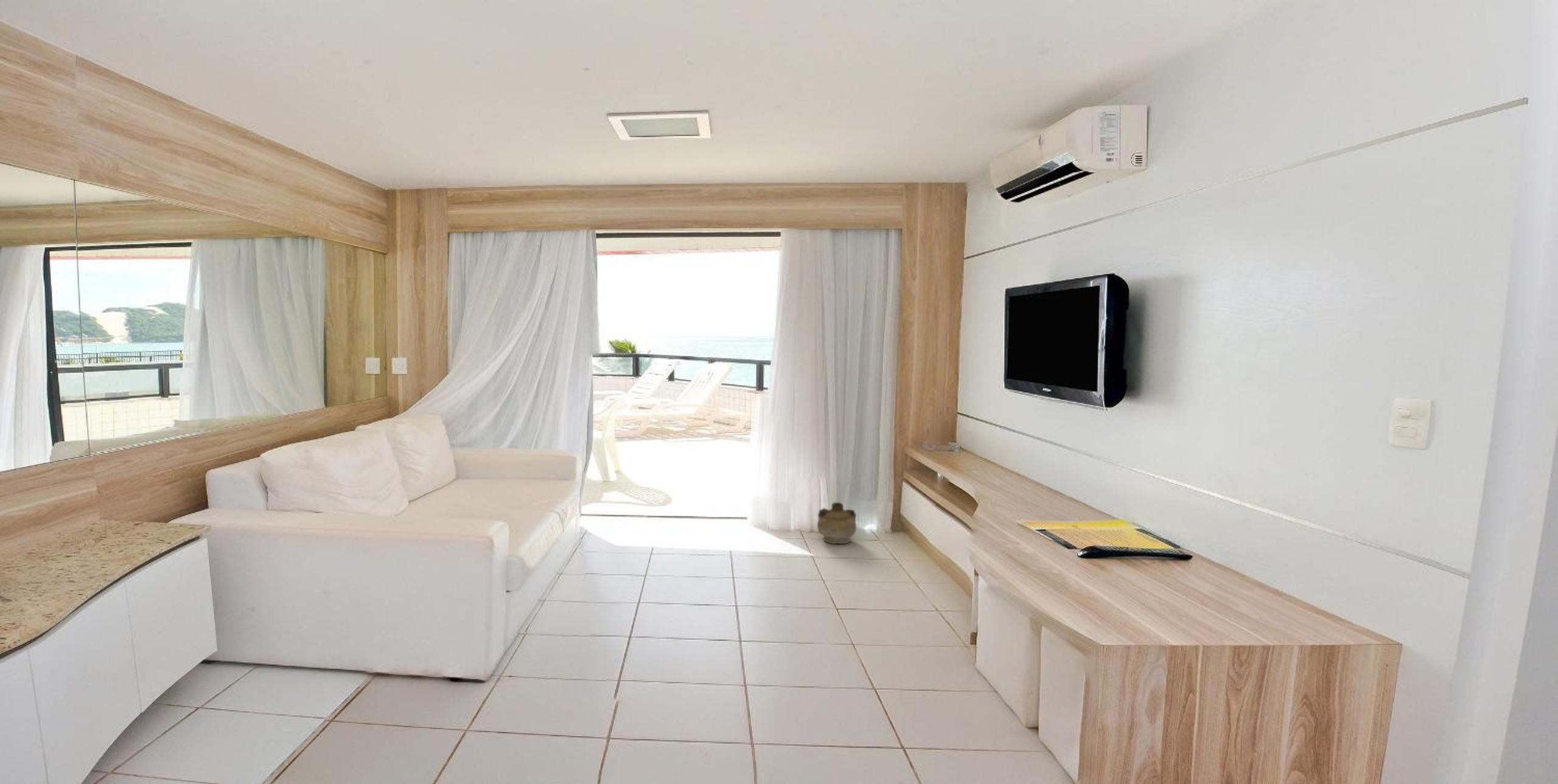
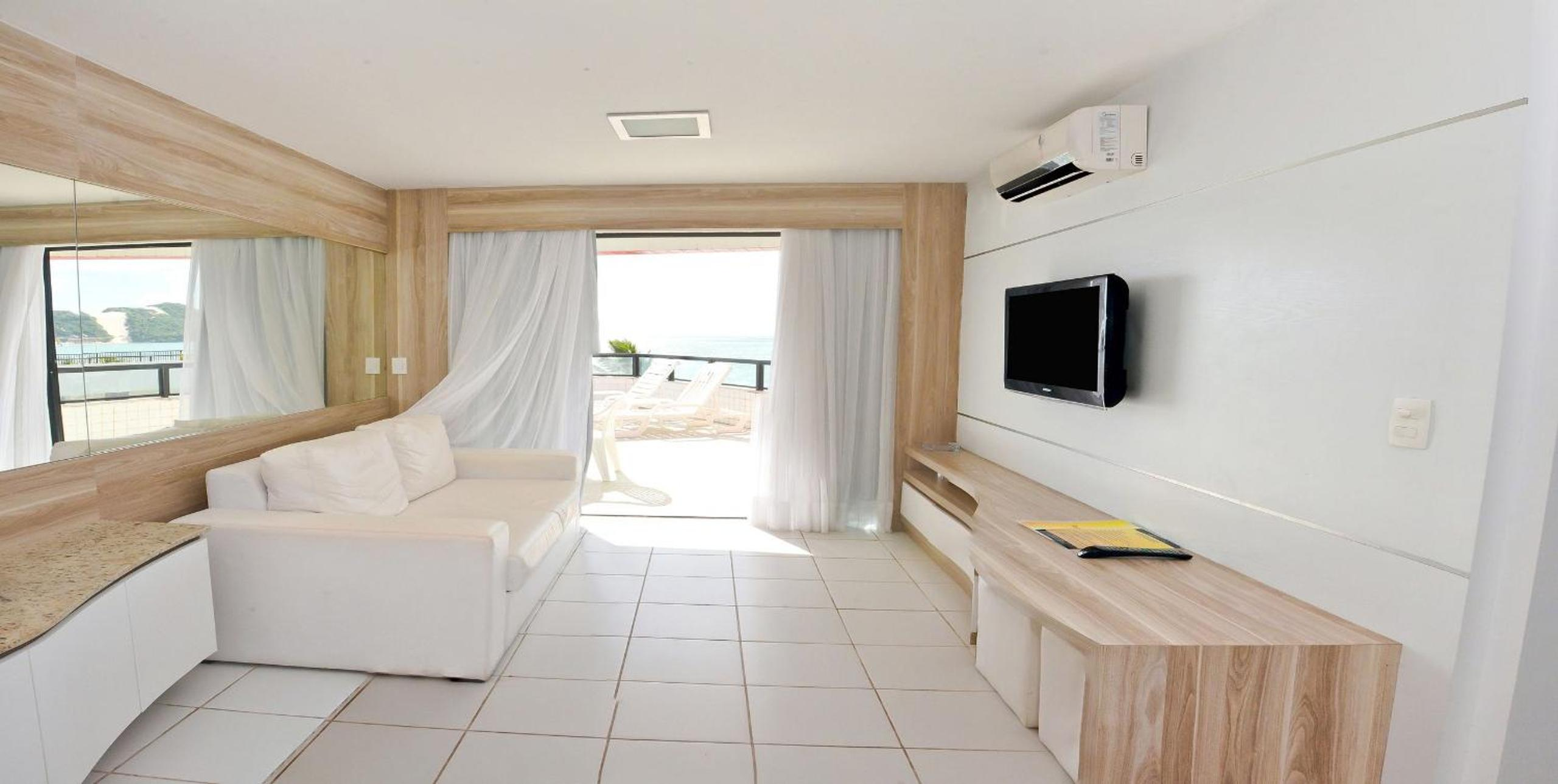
- ceramic jug [817,502,857,544]
